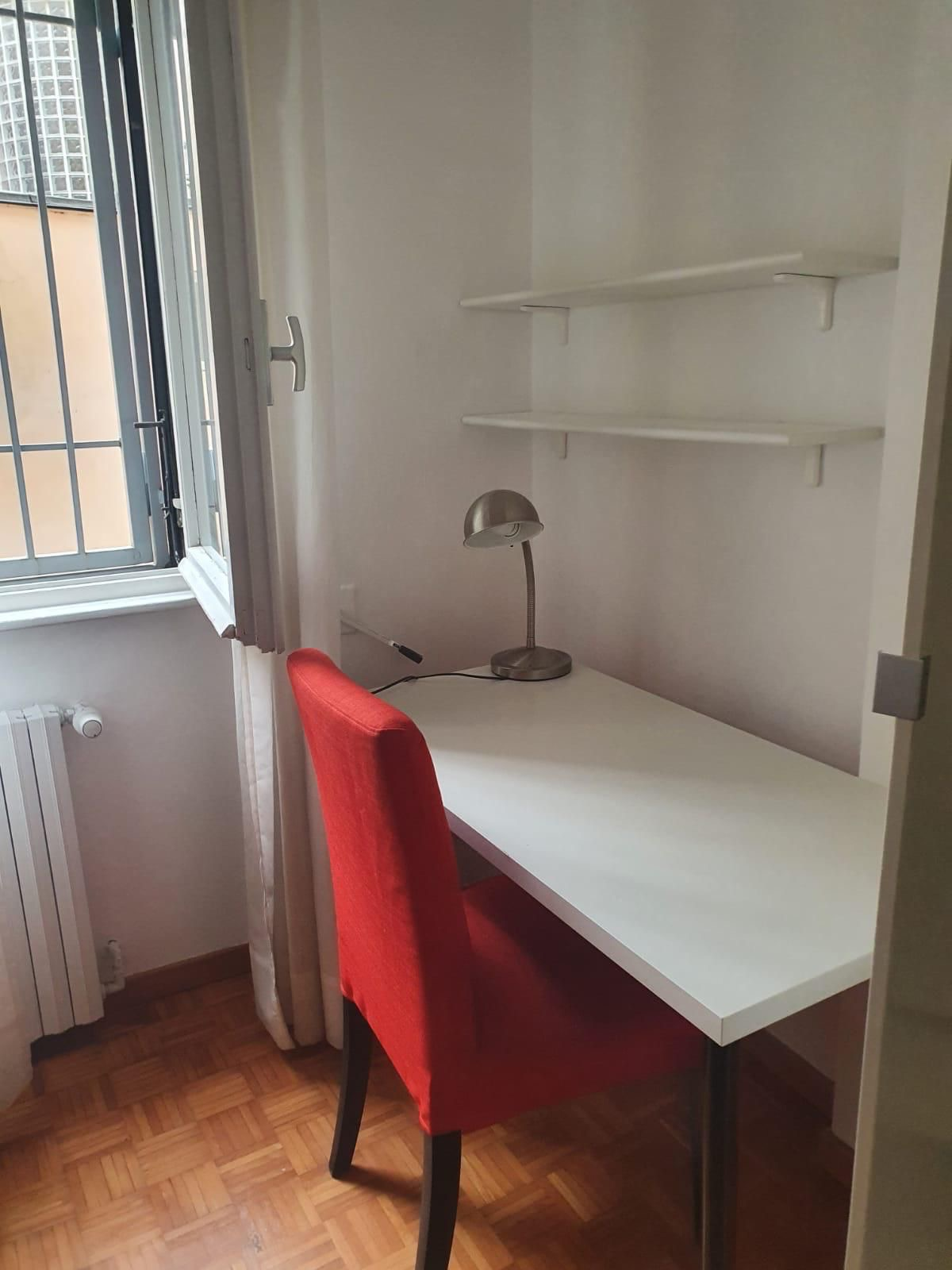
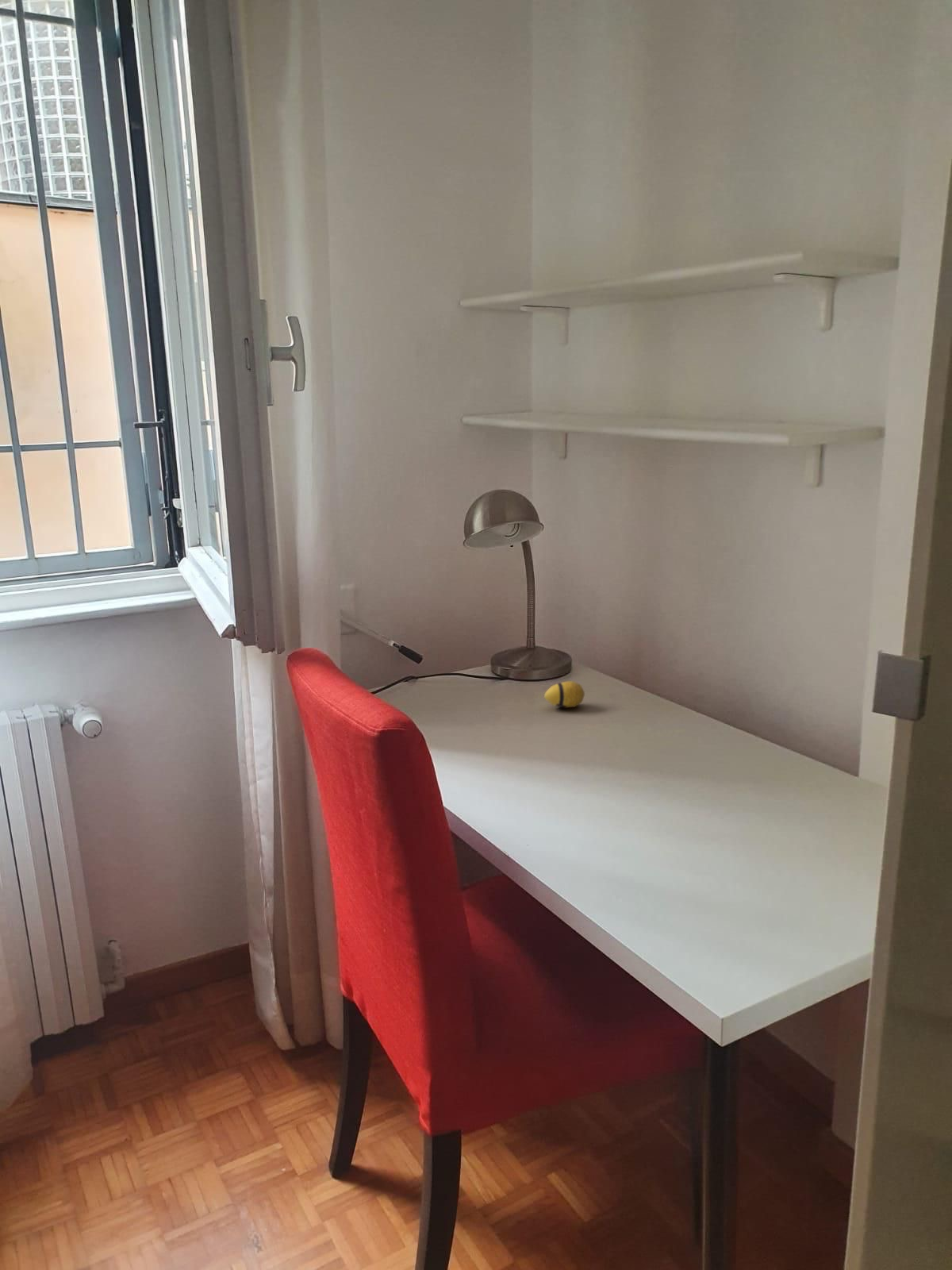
+ decorative egg [543,680,585,708]
